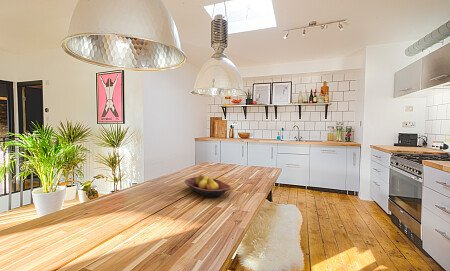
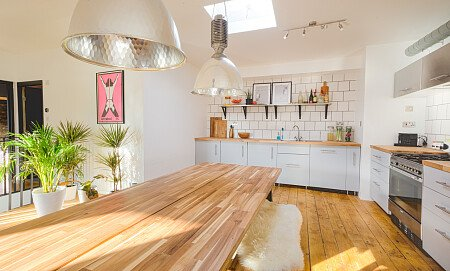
- fruit bowl [184,173,232,199]
